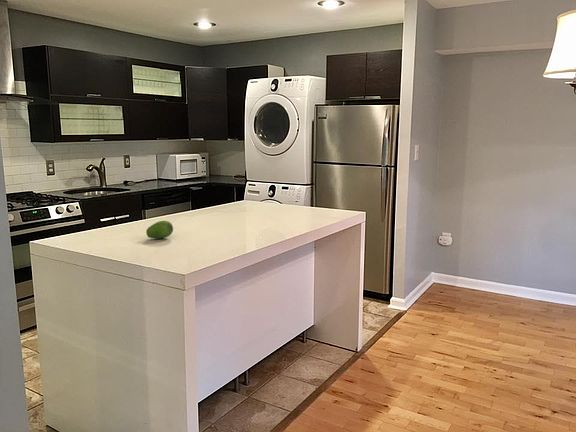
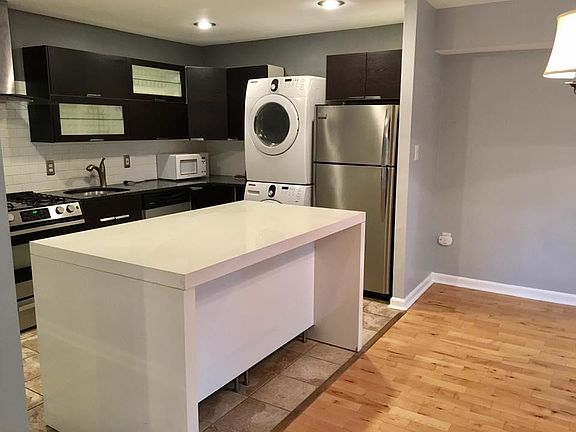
- fruit [145,220,174,240]
